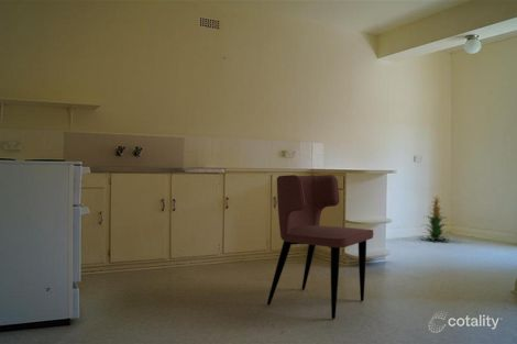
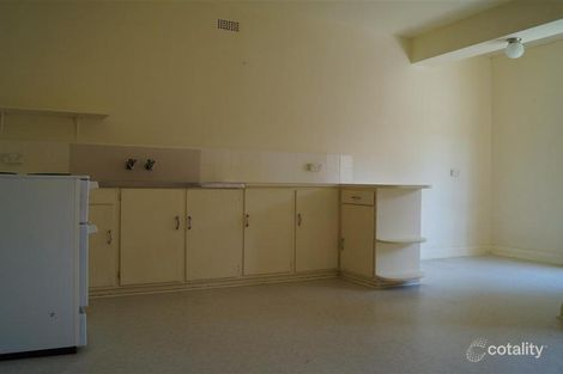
- dining chair [266,174,374,320]
- indoor plant [419,193,449,242]
